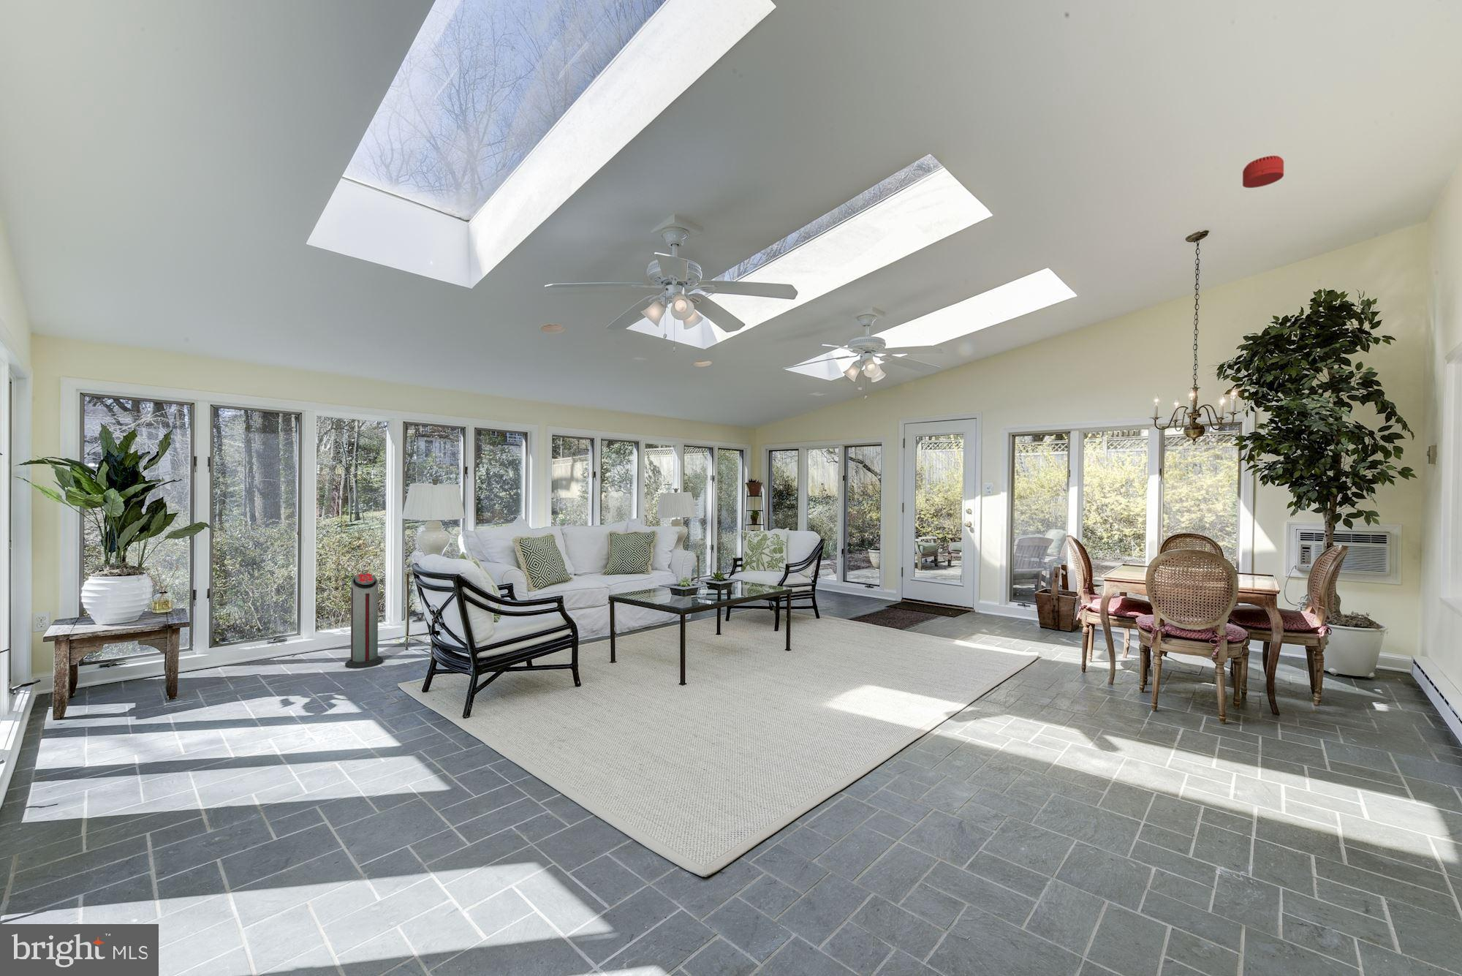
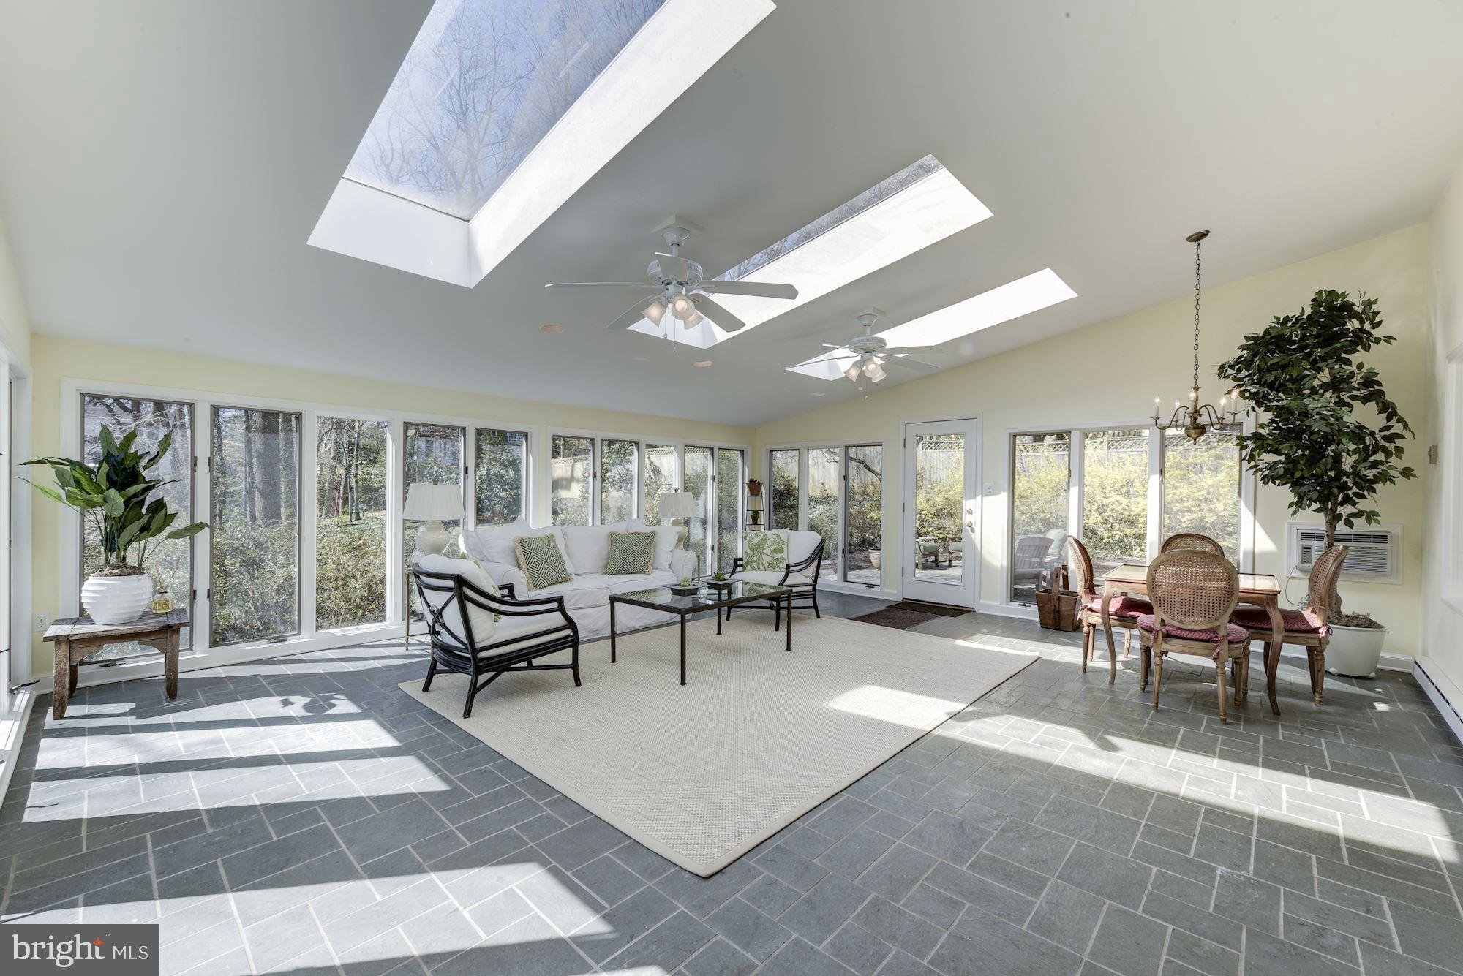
- air purifier [344,573,384,669]
- smoke detector [1242,155,1285,188]
